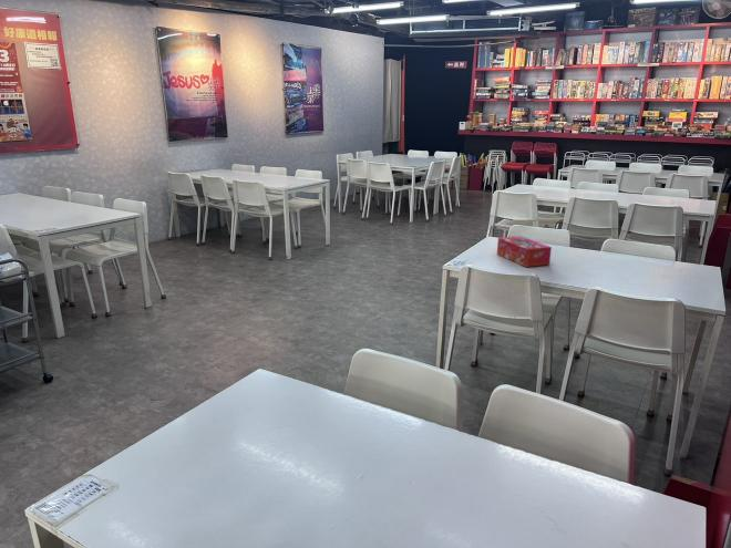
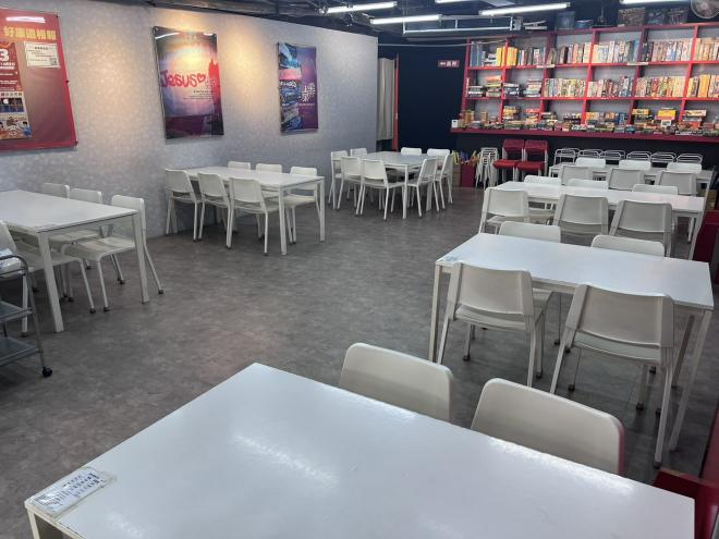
- tissue box [496,235,553,268]
